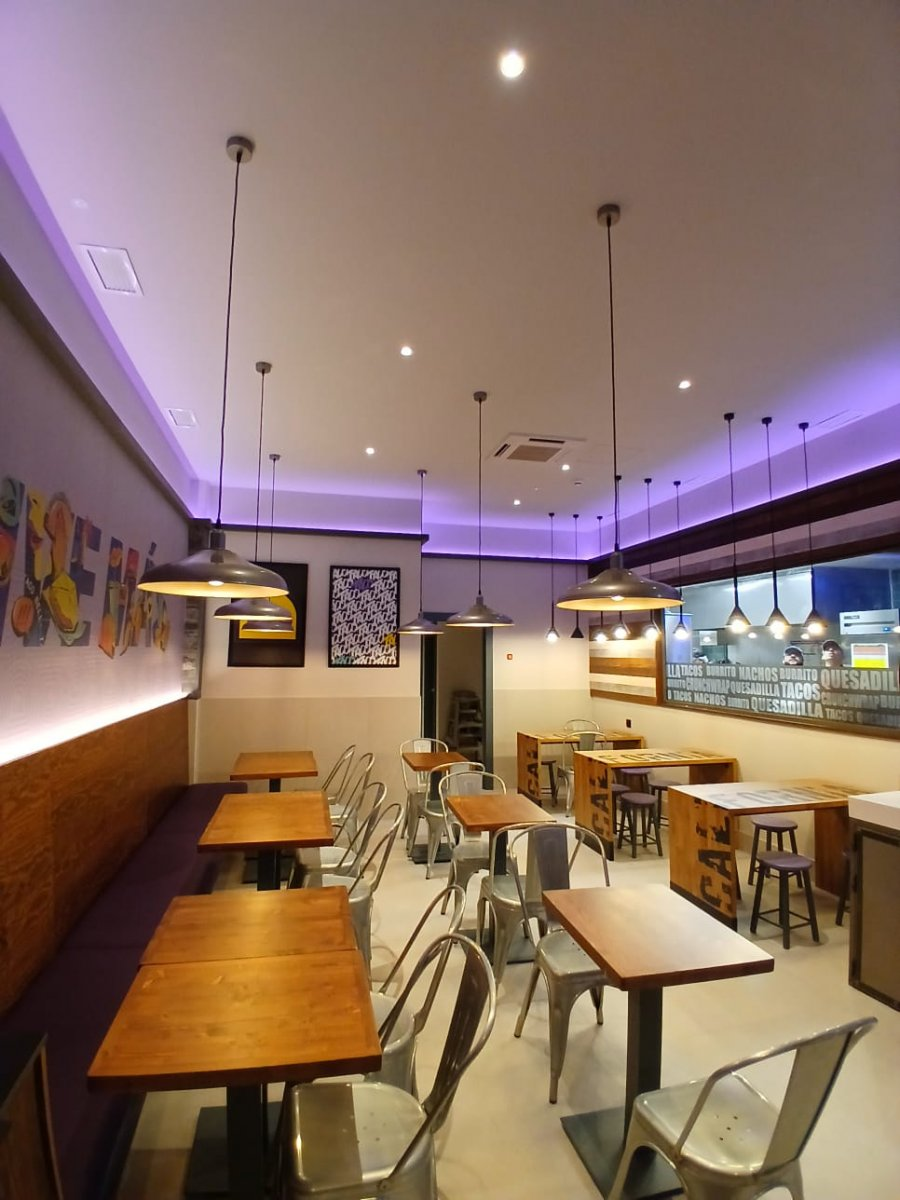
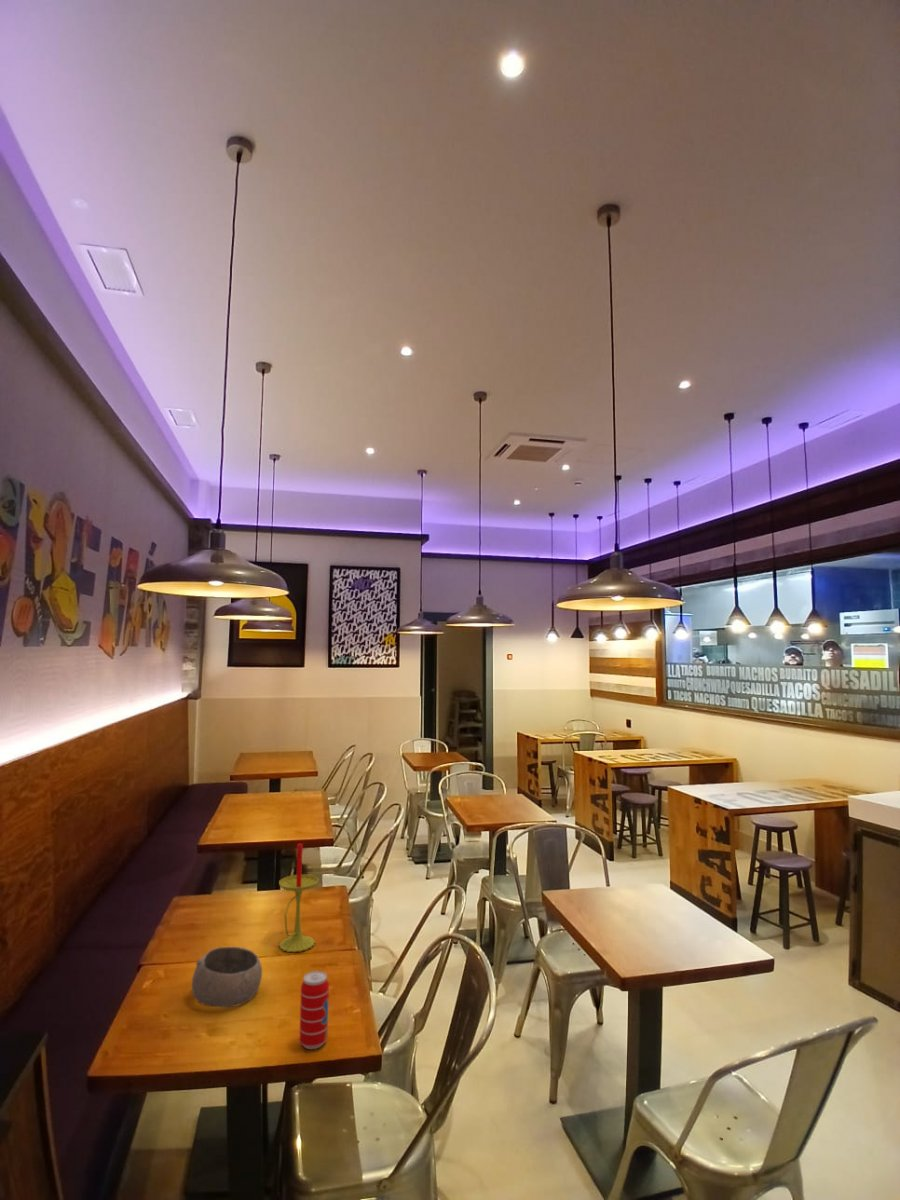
+ beverage can [299,970,330,1050]
+ bowl [191,946,263,1008]
+ candle [278,842,319,953]
